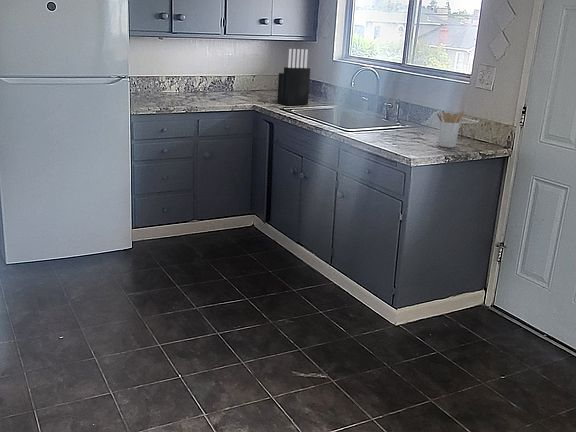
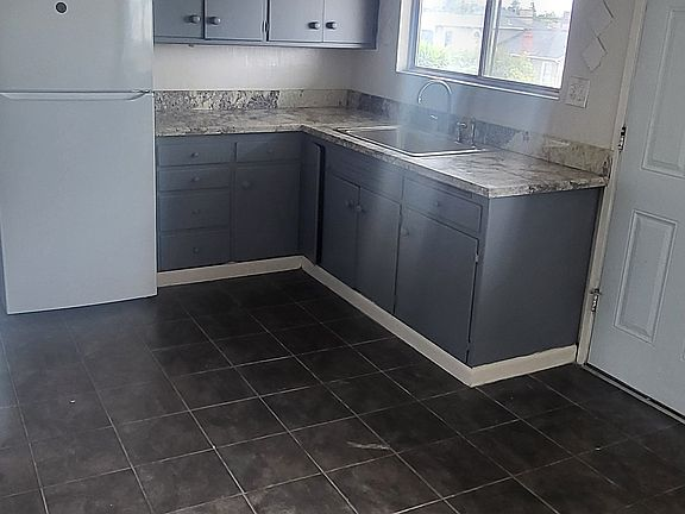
- knife block [276,48,311,106]
- utensil holder [436,110,465,149]
